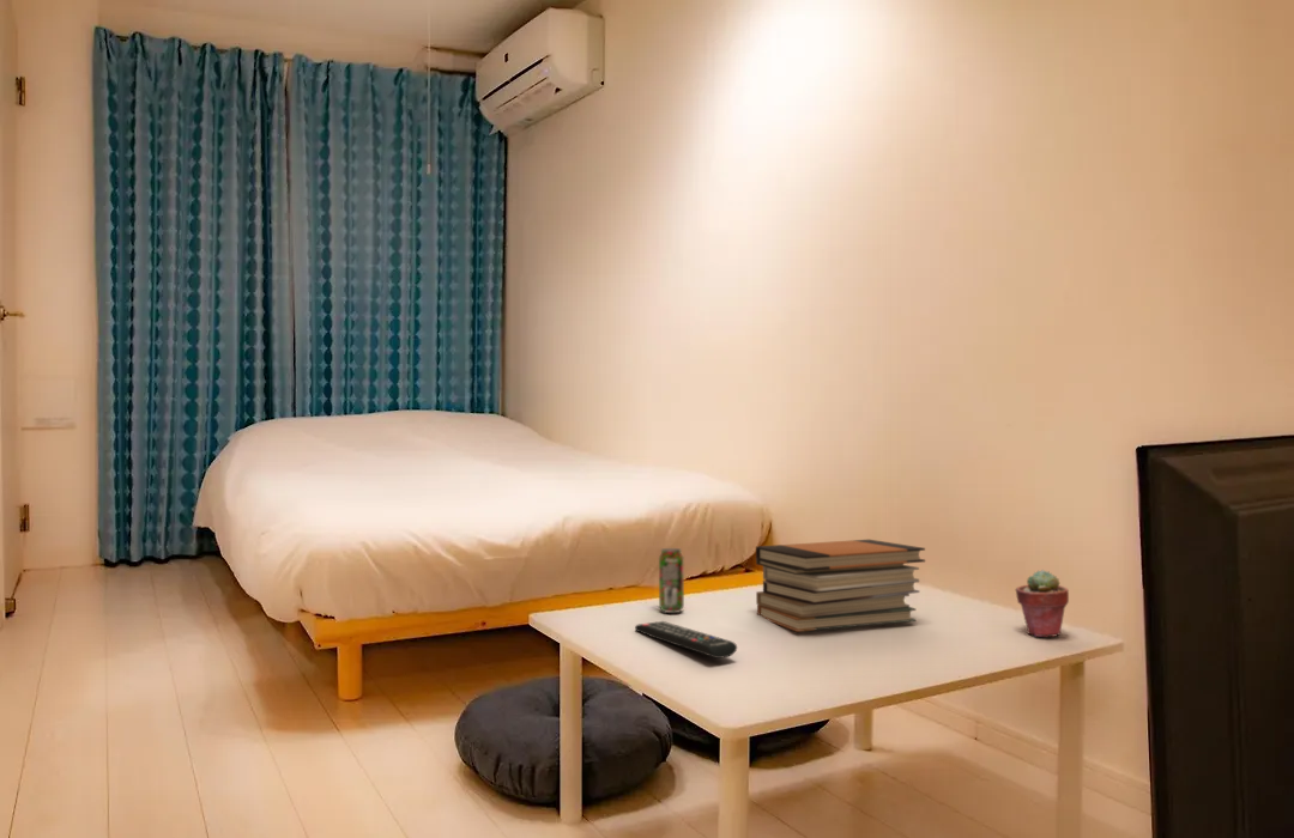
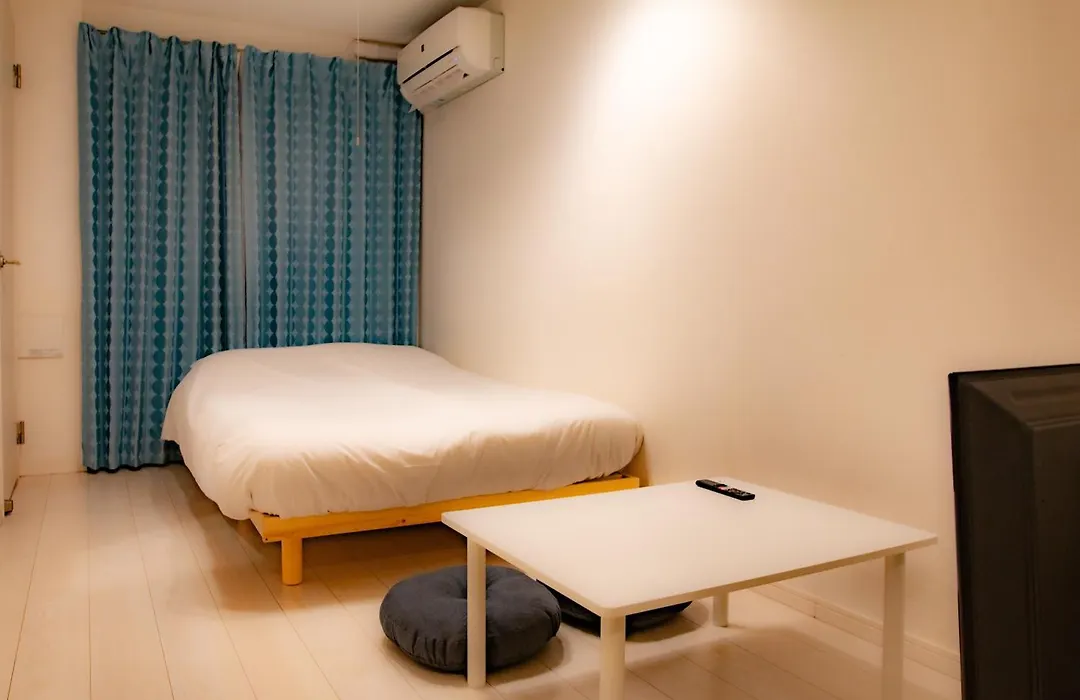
- beverage can [658,547,685,614]
- potted succulent [1015,569,1070,638]
- book stack [755,539,926,633]
- remote control [634,620,738,660]
